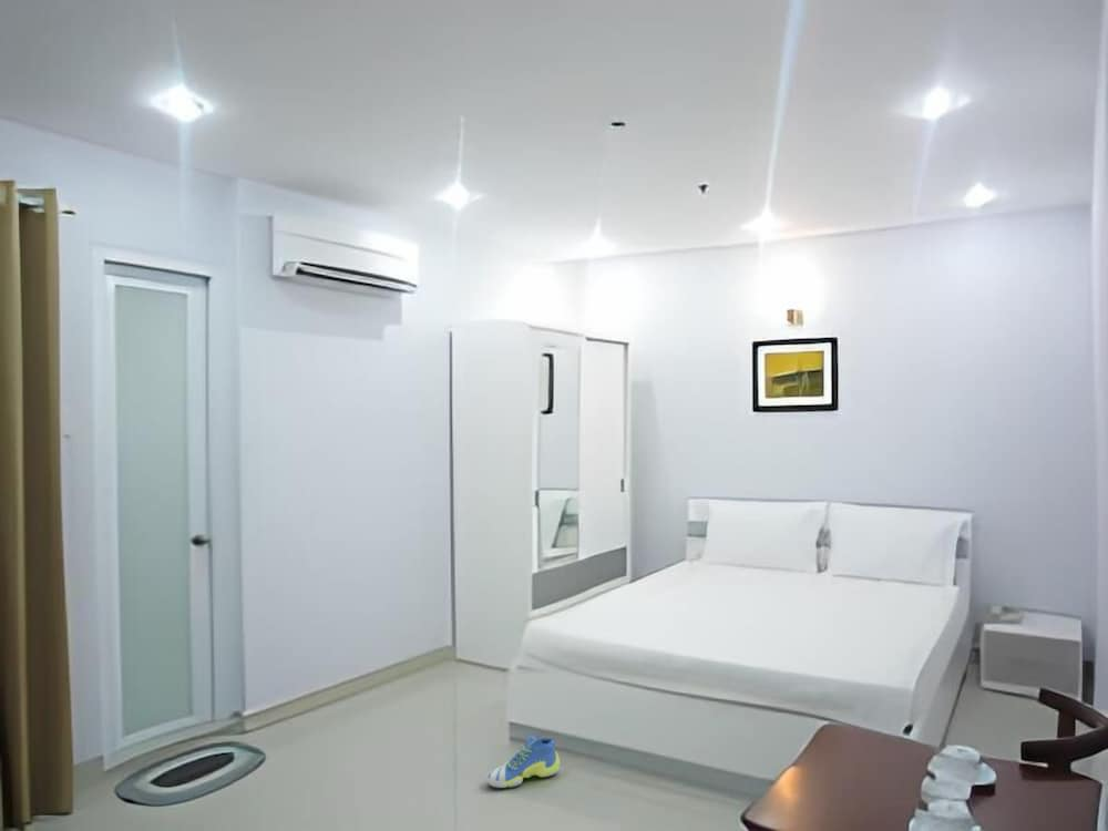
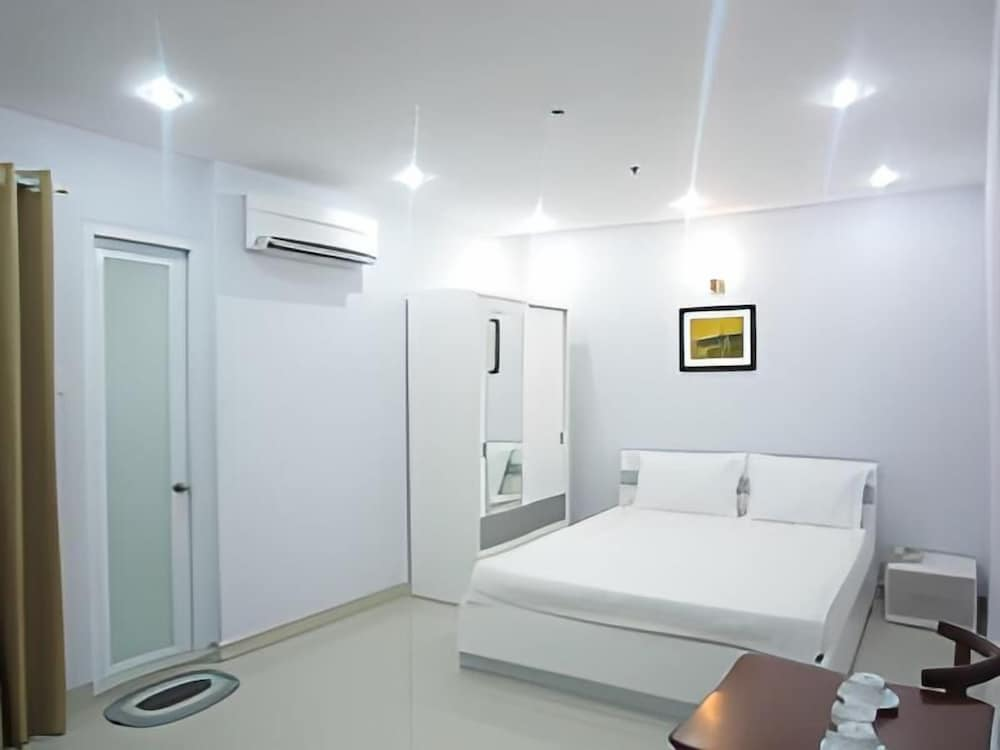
- sneaker [484,733,561,789]
